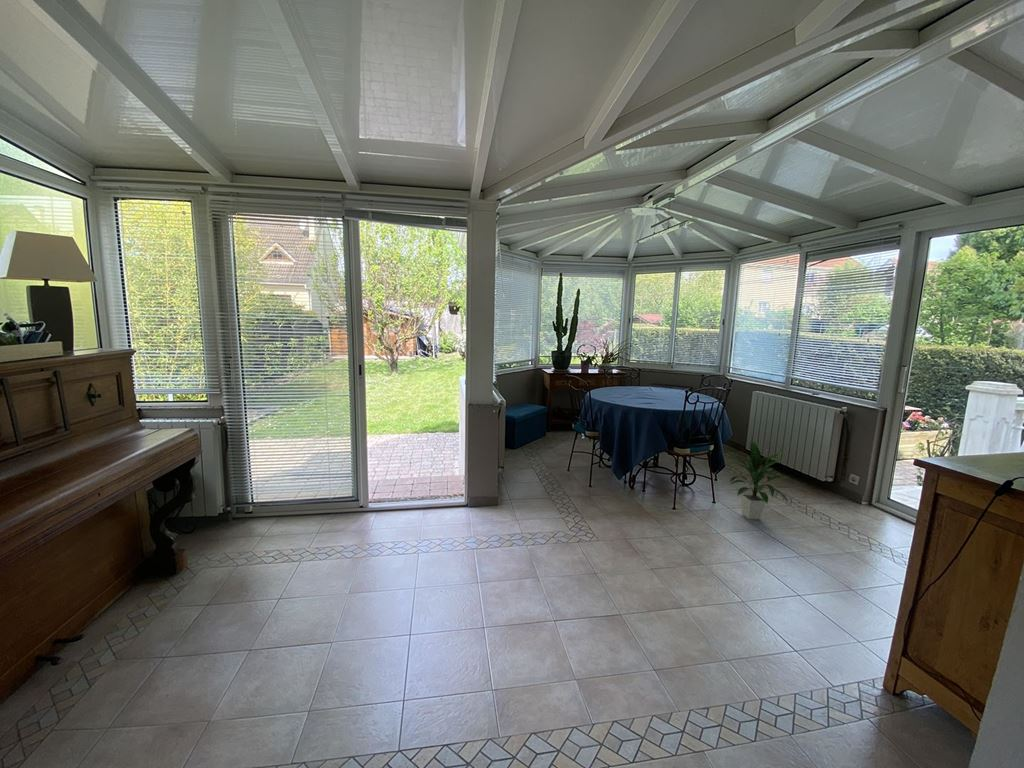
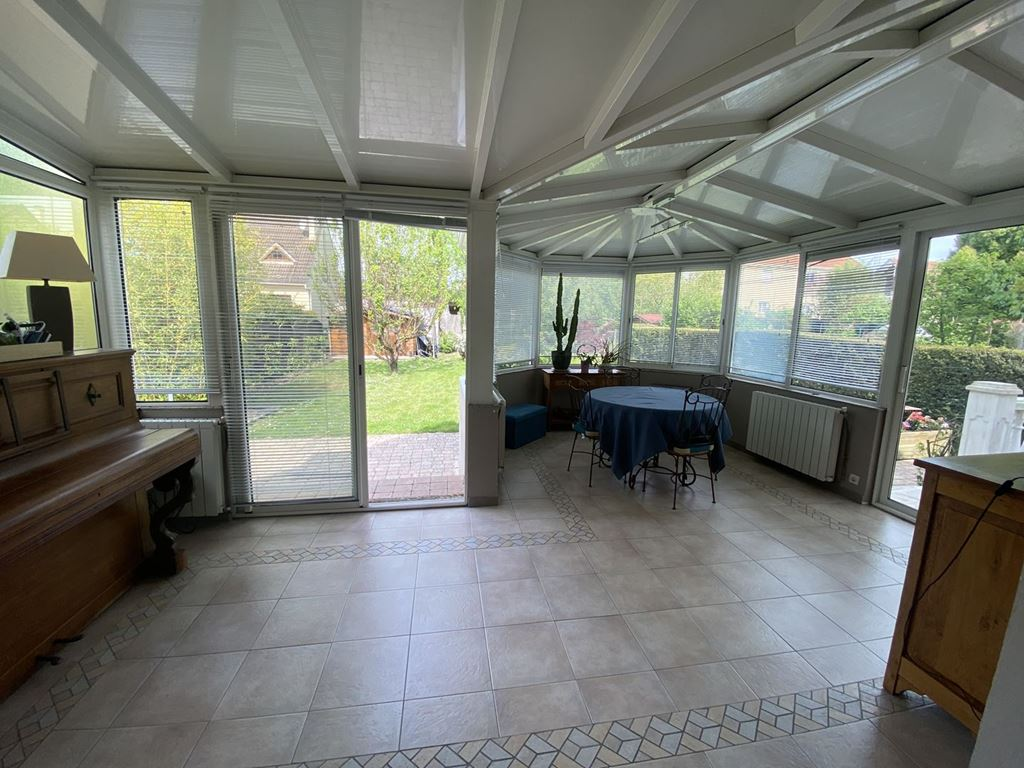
- indoor plant [722,438,789,520]
